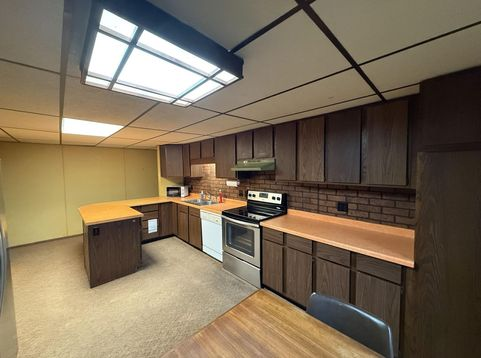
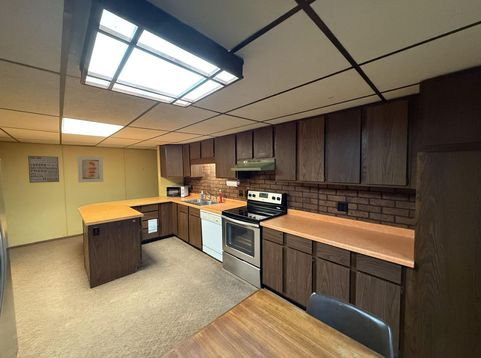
+ wall art [27,155,60,184]
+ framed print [76,155,104,183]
